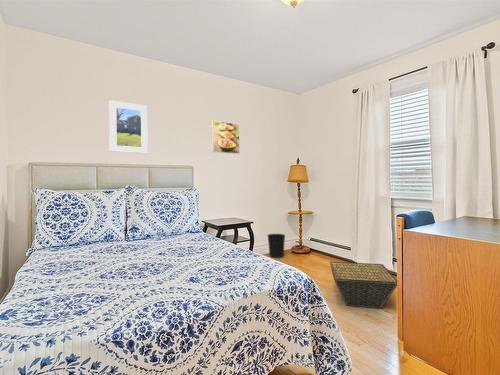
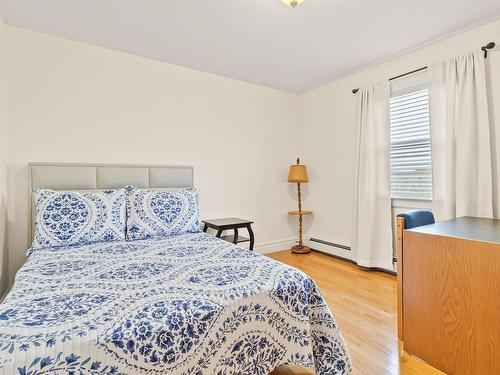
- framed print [211,120,241,155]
- wastebasket [266,233,286,259]
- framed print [108,99,149,154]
- basket [329,261,398,309]
